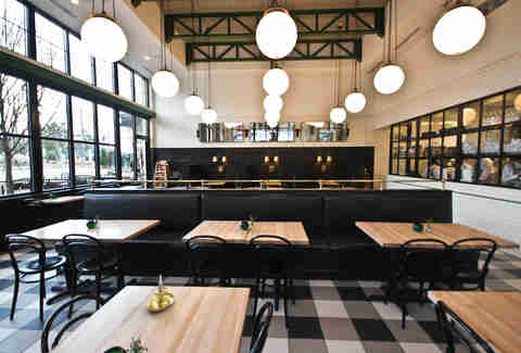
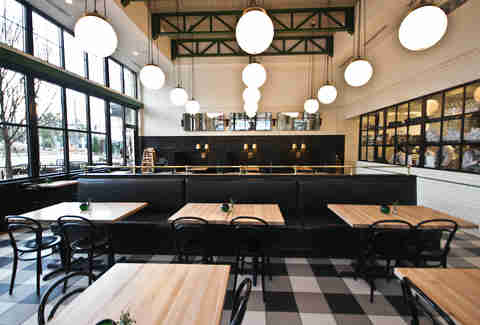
- candle holder [145,275,176,313]
